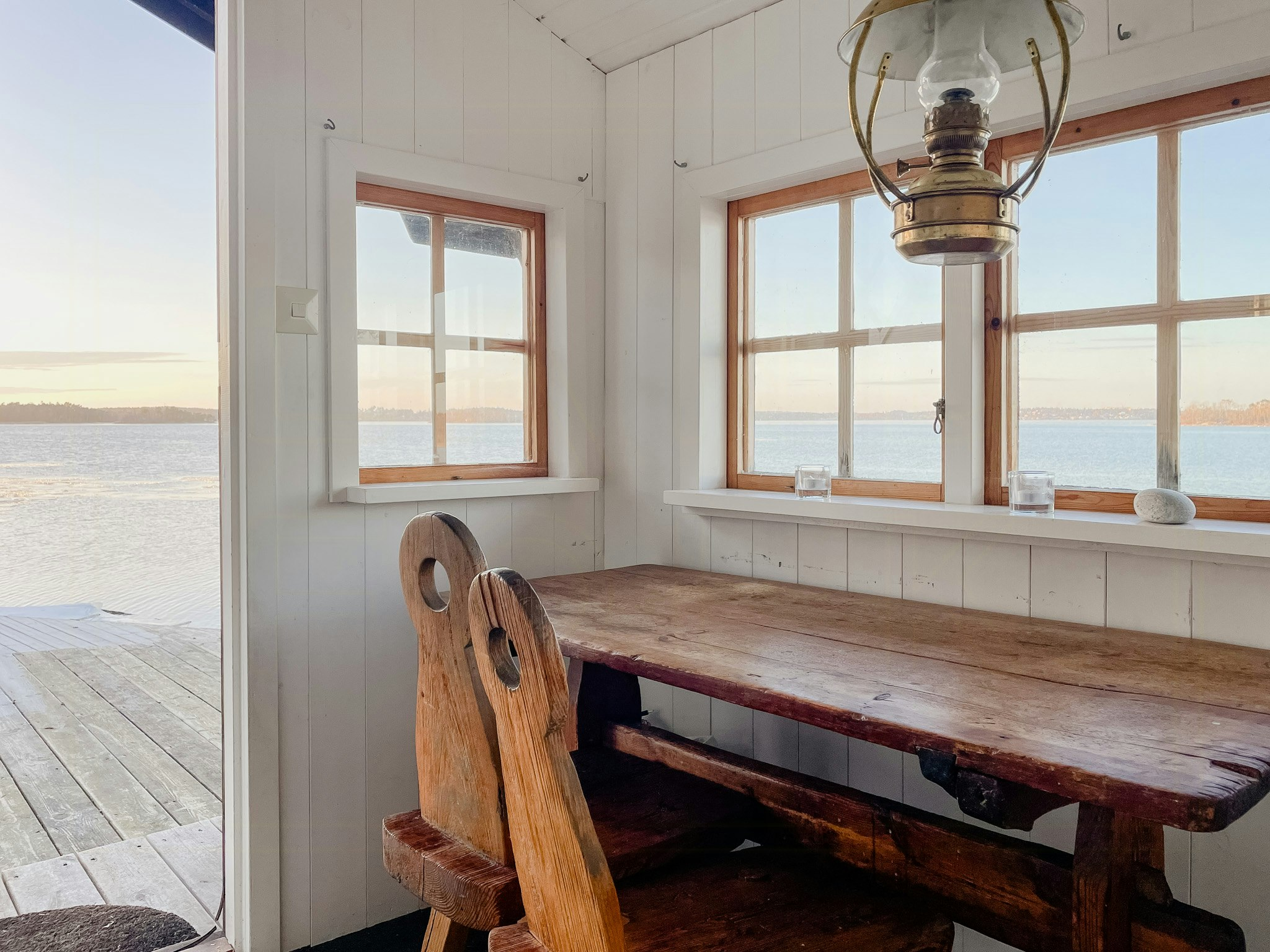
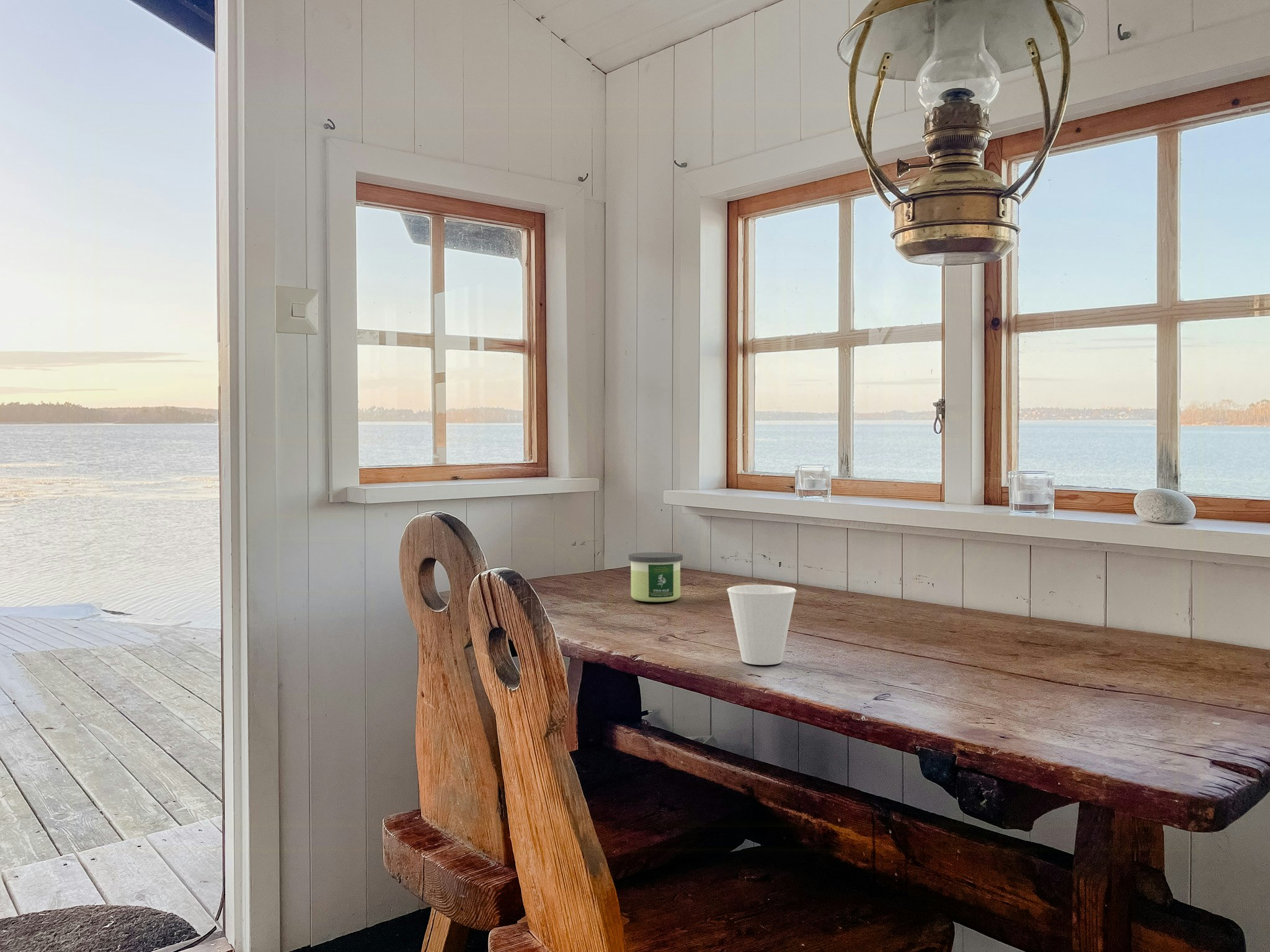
+ candle [628,552,683,602]
+ cup [726,584,797,666]
